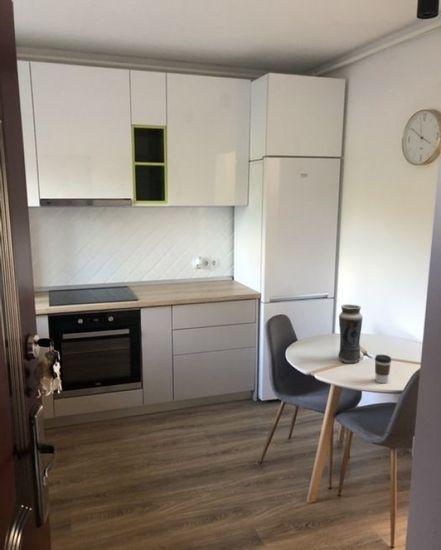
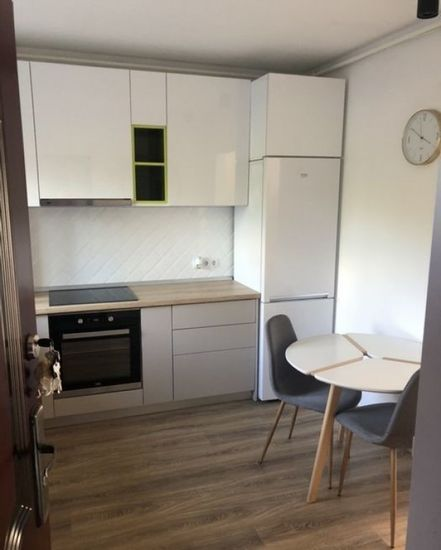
- coffee cup [374,354,392,384]
- vase [337,303,363,364]
